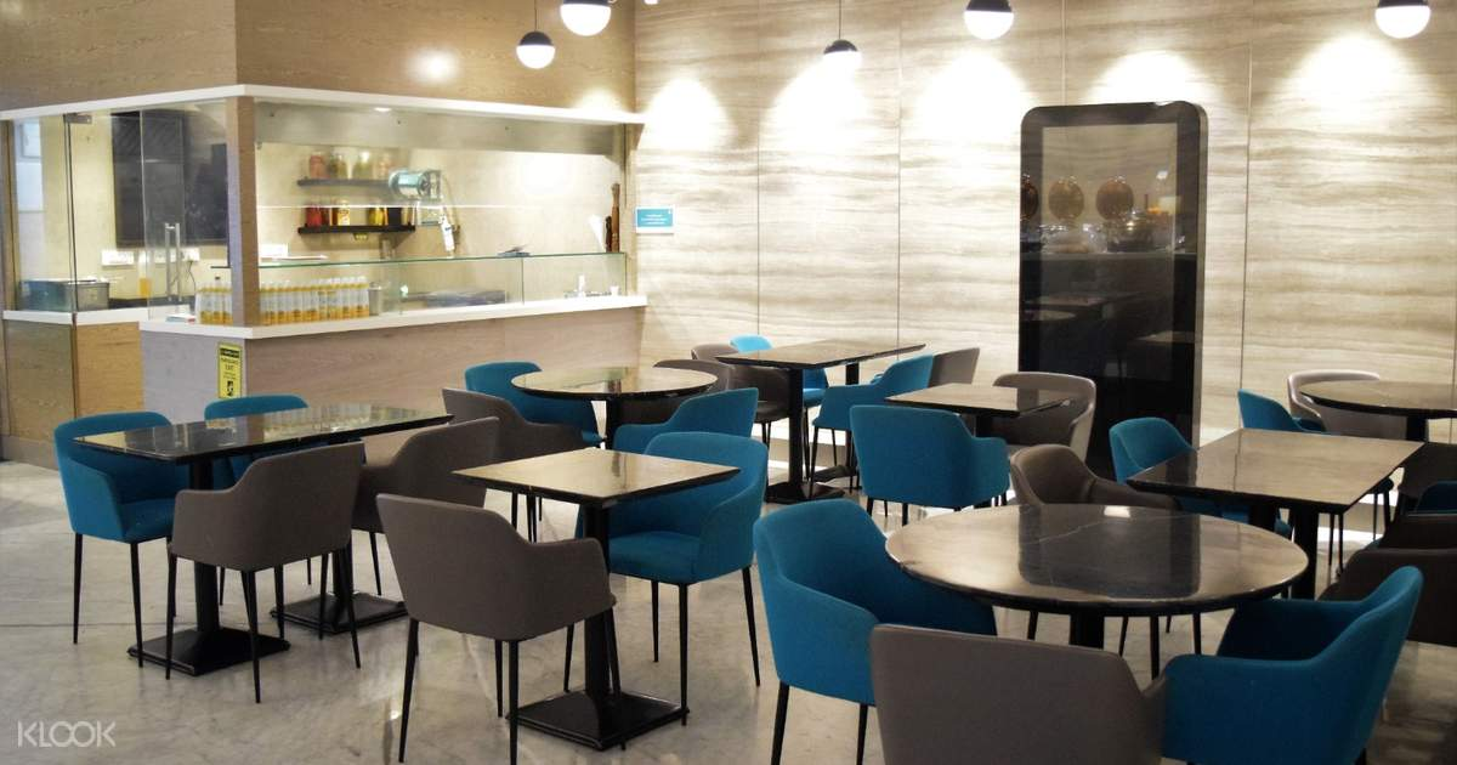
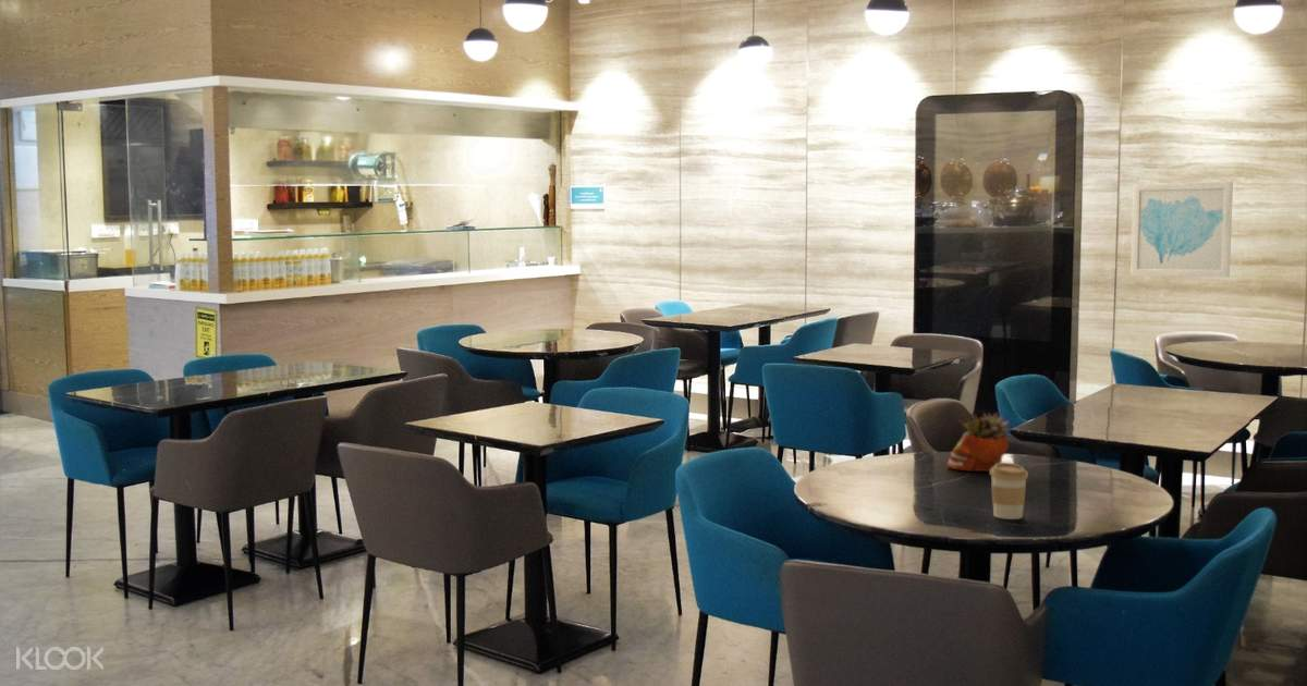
+ succulent planter [946,412,1011,473]
+ wall art [1129,181,1234,279]
+ coffee cup [989,462,1029,520]
